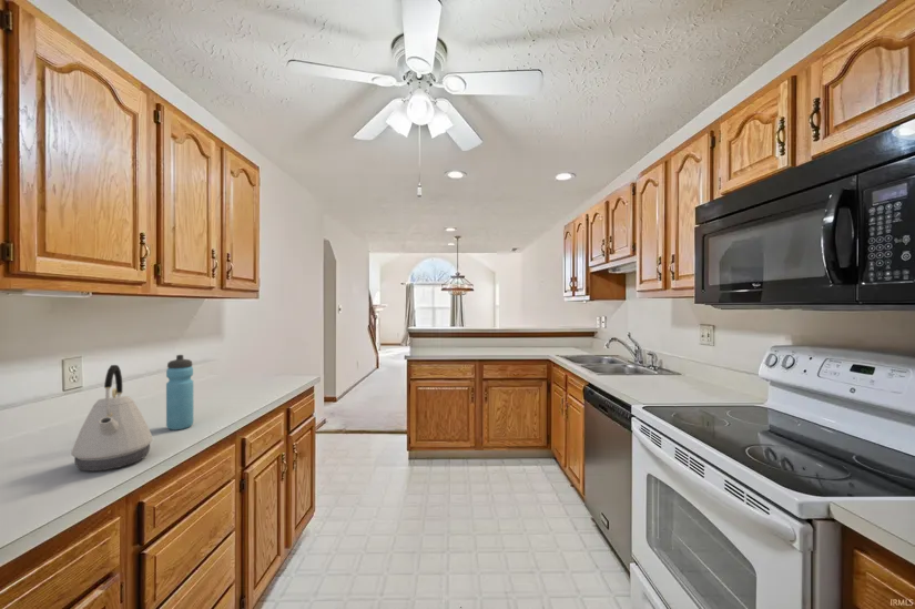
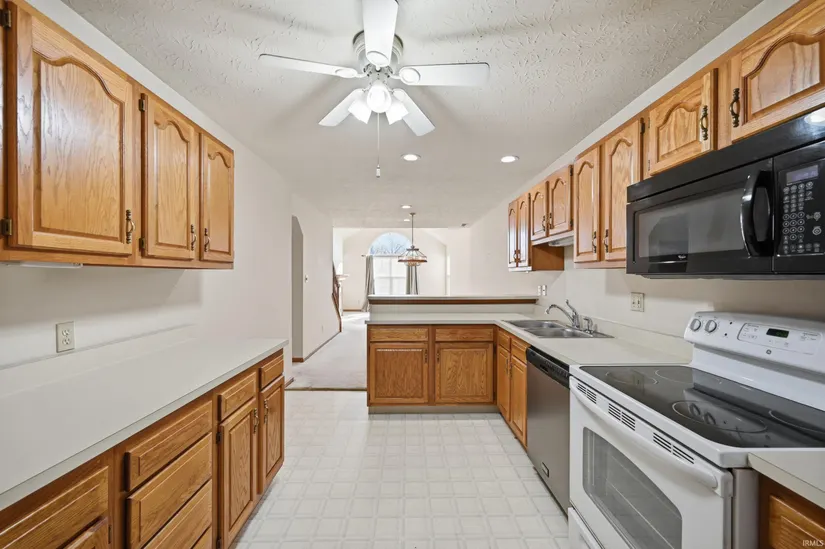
- water bottle [165,354,194,432]
- kettle [70,364,153,473]
